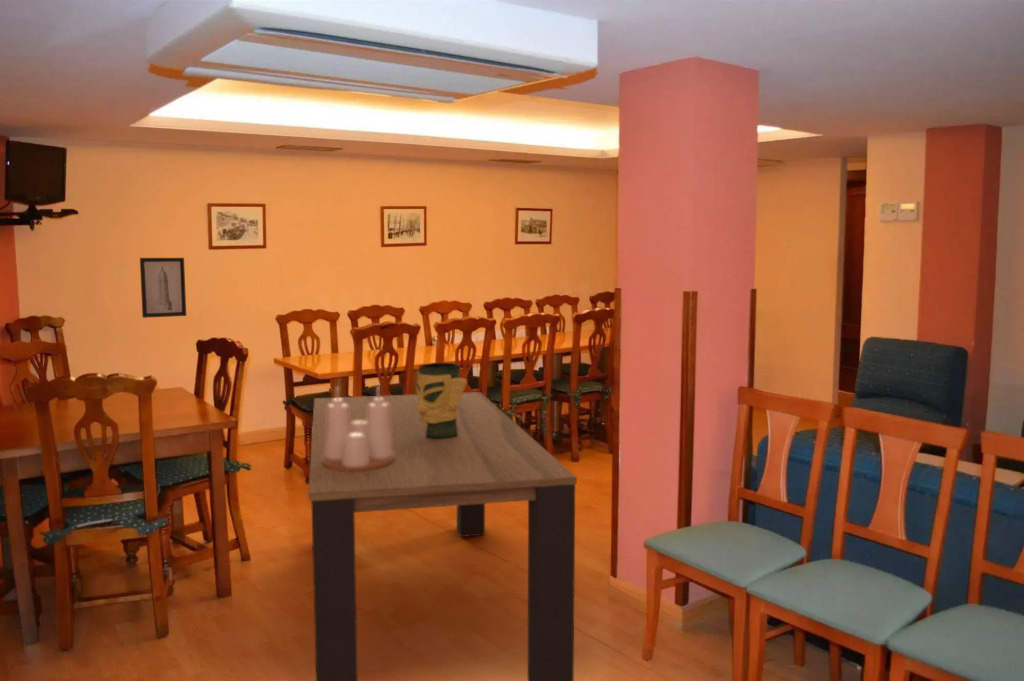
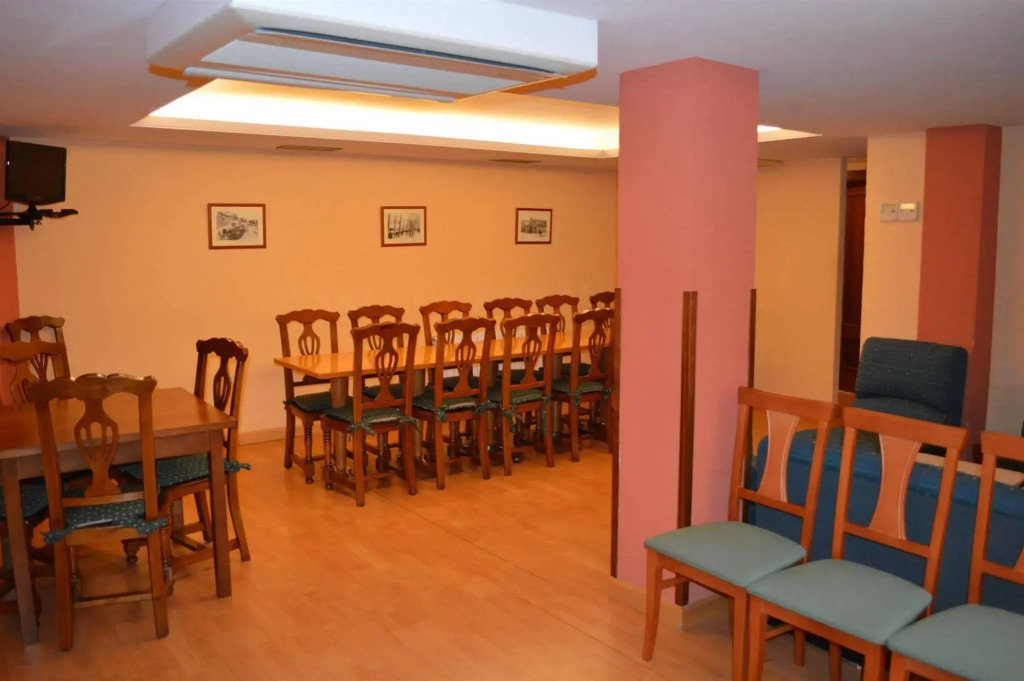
- condiment set [322,385,395,472]
- vase [416,362,468,439]
- dining table [307,391,578,681]
- wall art [139,257,187,319]
